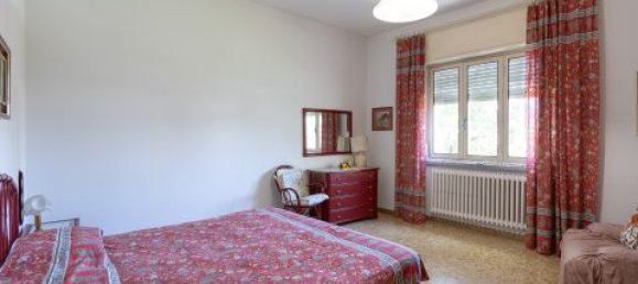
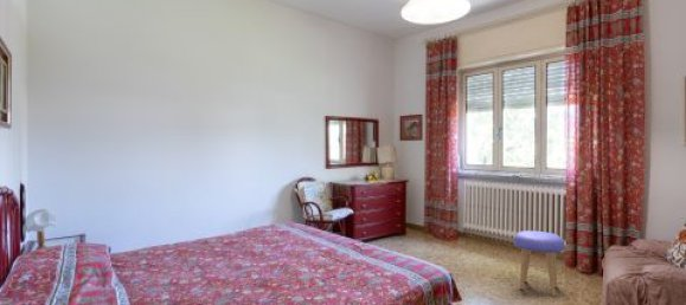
+ stool [513,229,565,297]
